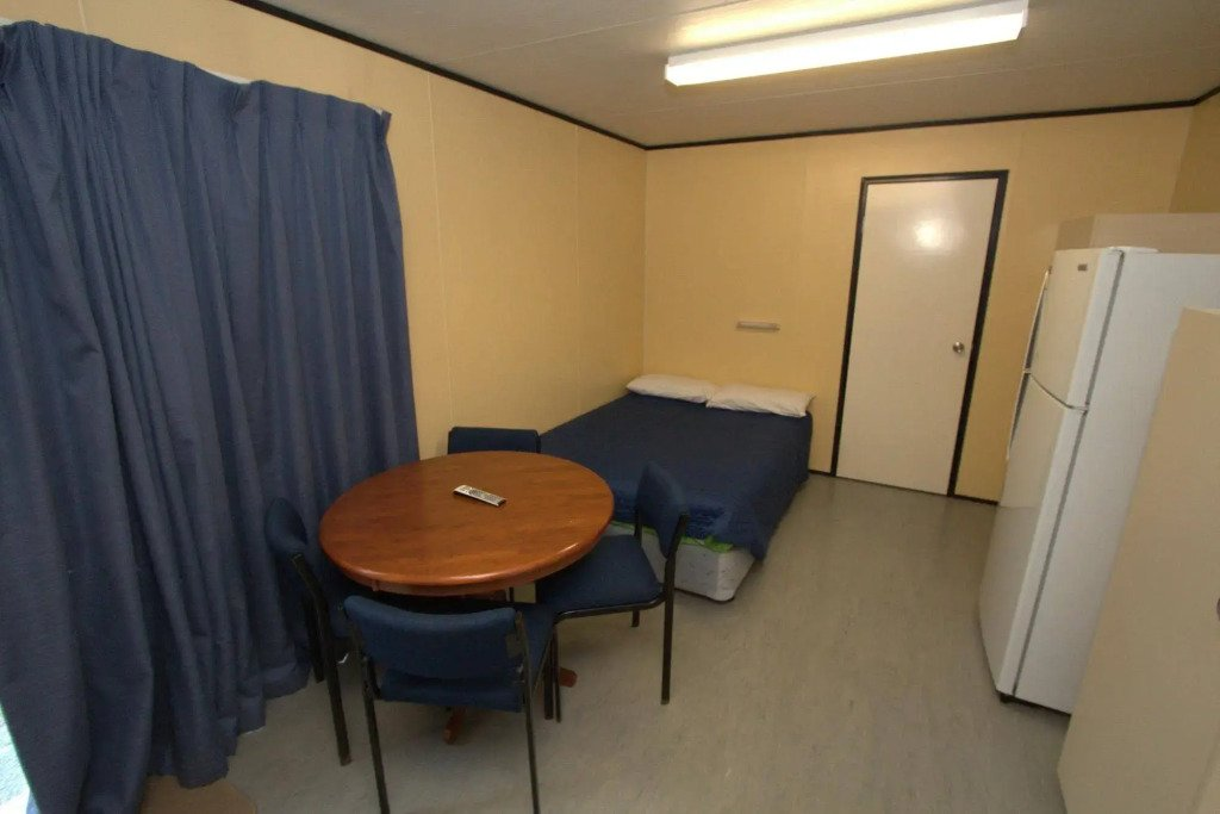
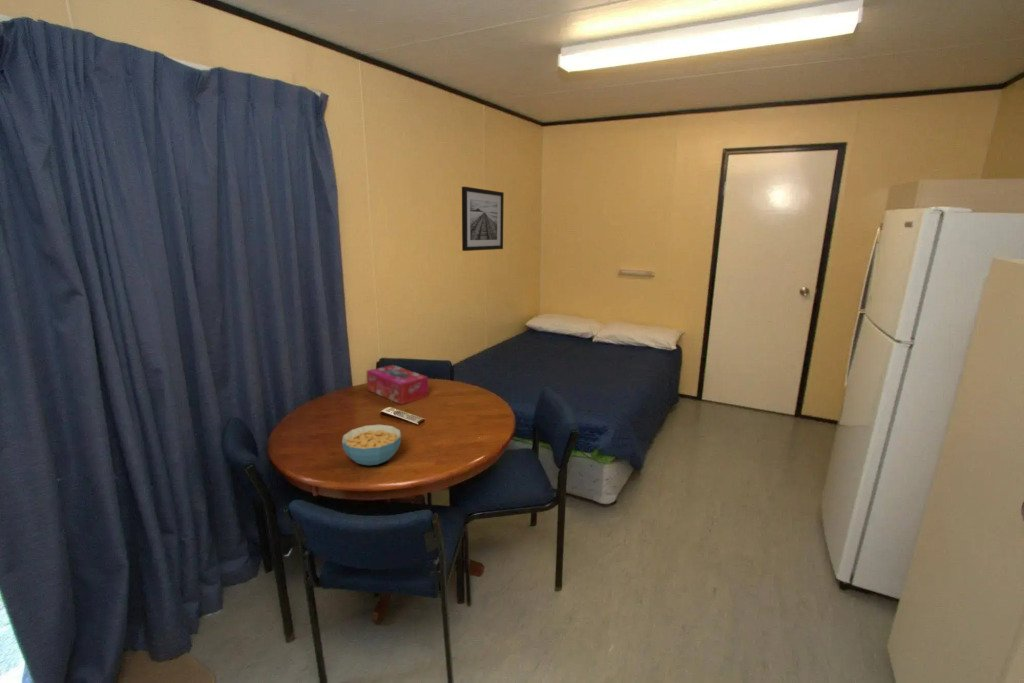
+ tissue box [366,364,429,406]
+ wall art [461,186,505,252]
+ cereal bowl [341,423,402,466]
